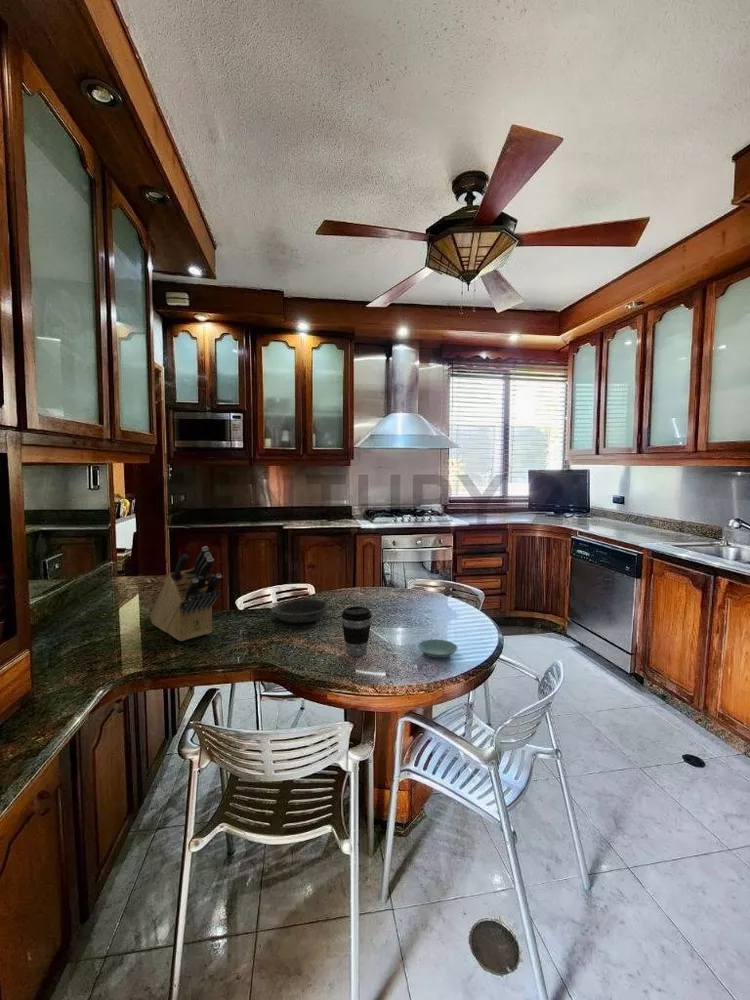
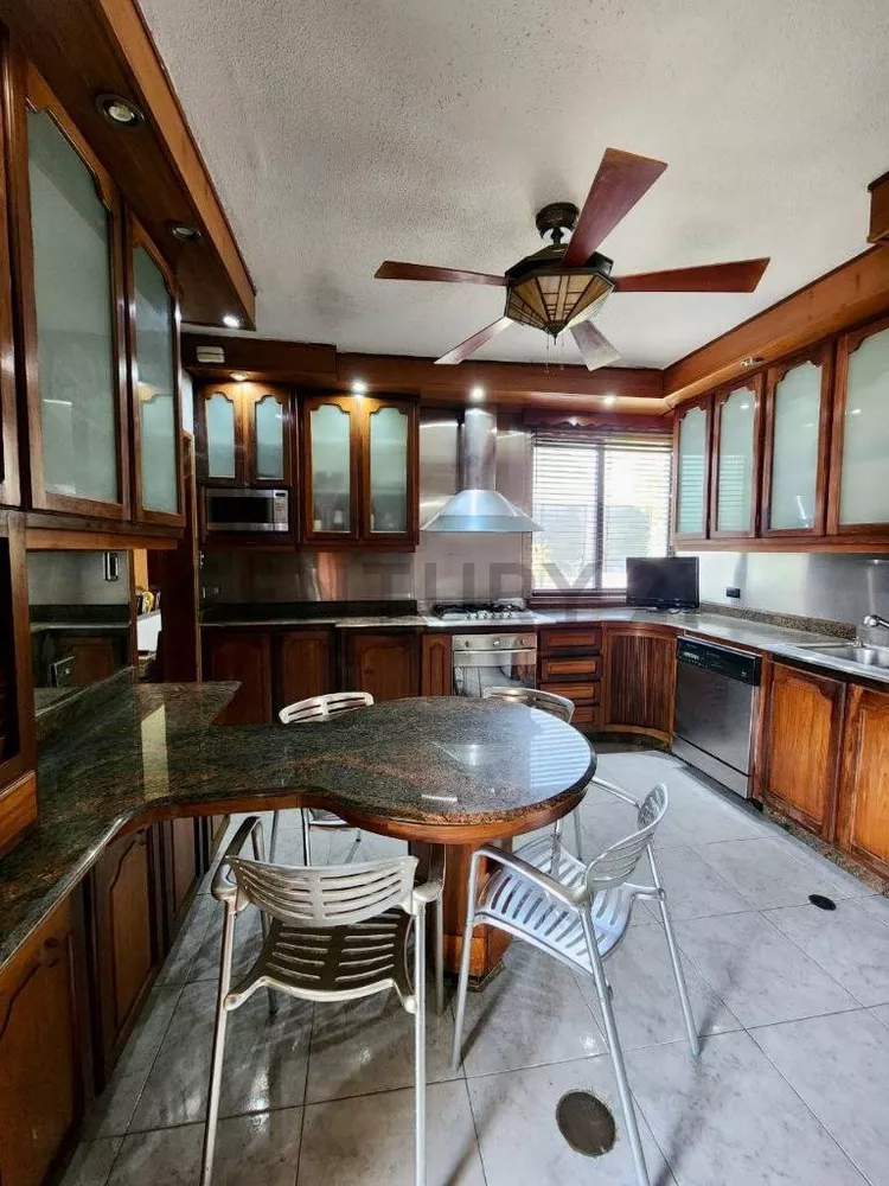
- saucer [417,638,458,659]
- bowl [270,598,329,624]
- knife block [149,545,223,642]
- coffee cup [341,605,373,657]
